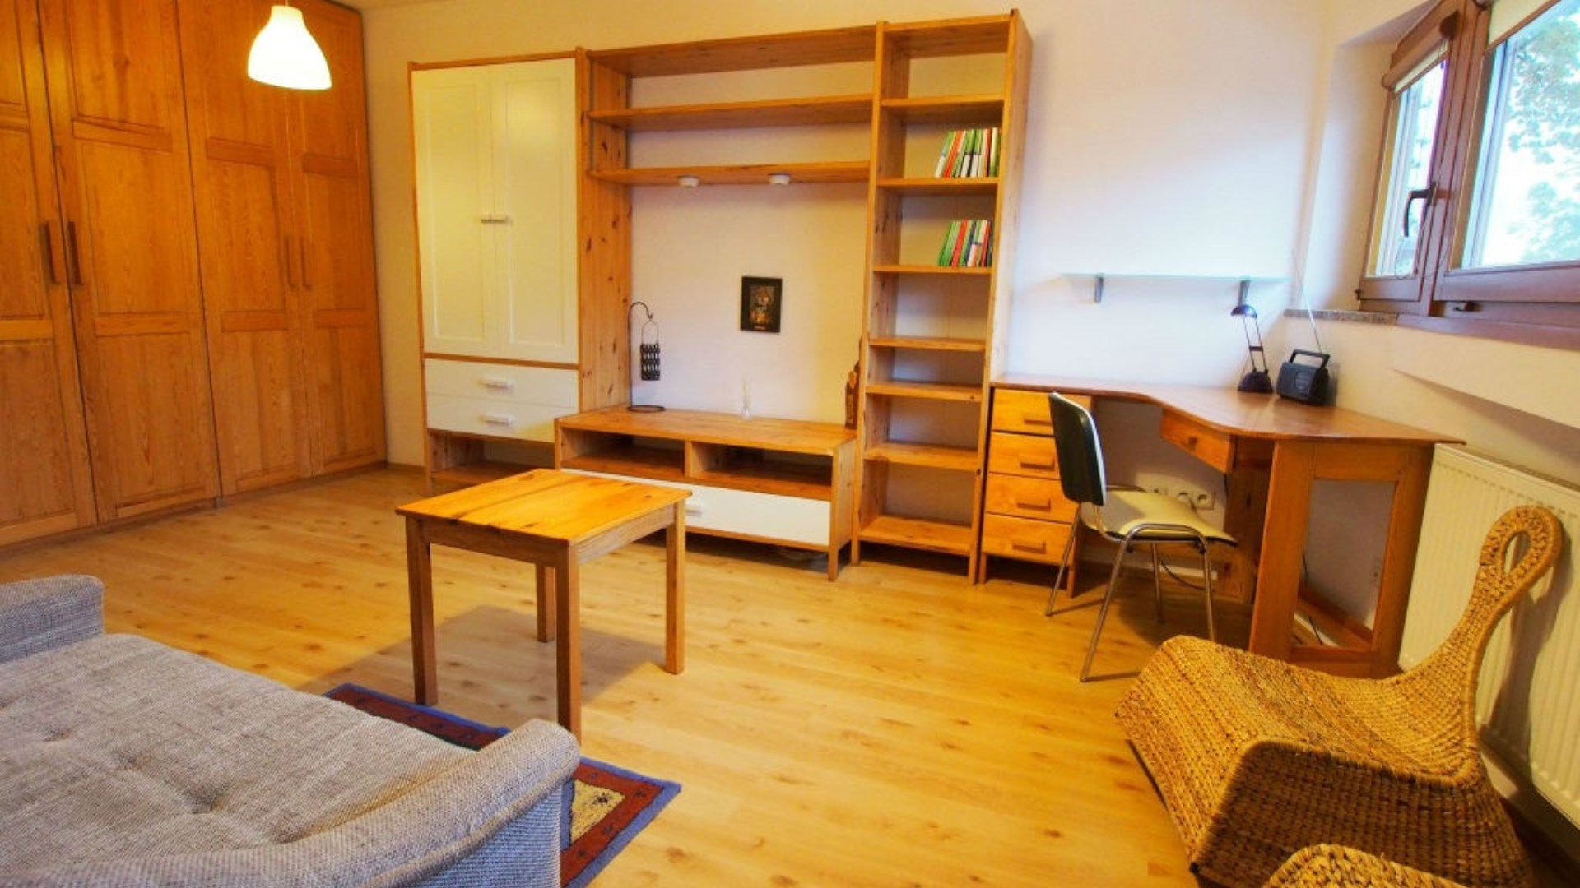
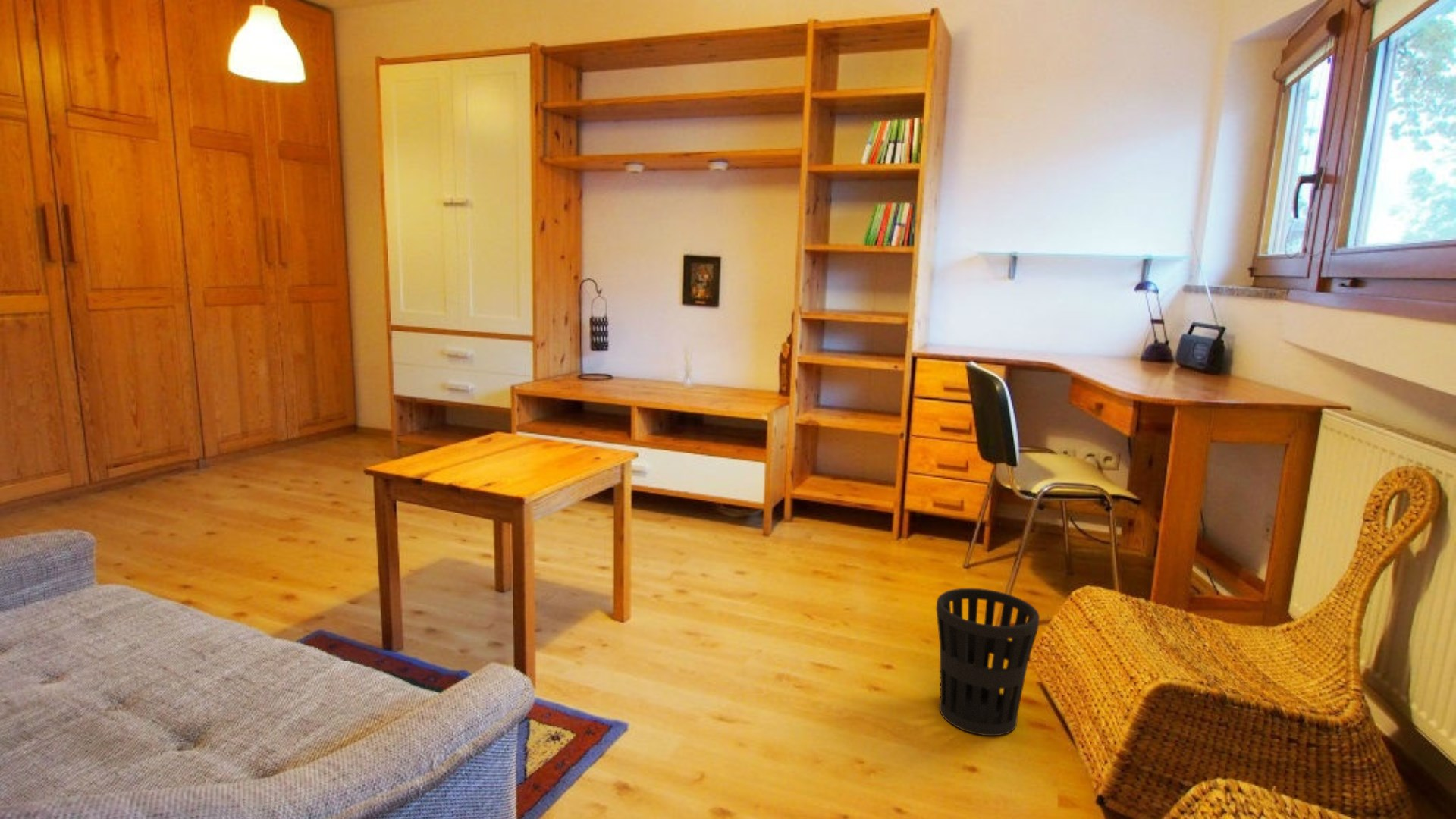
+ wastebasket [935,588,1040,736]
